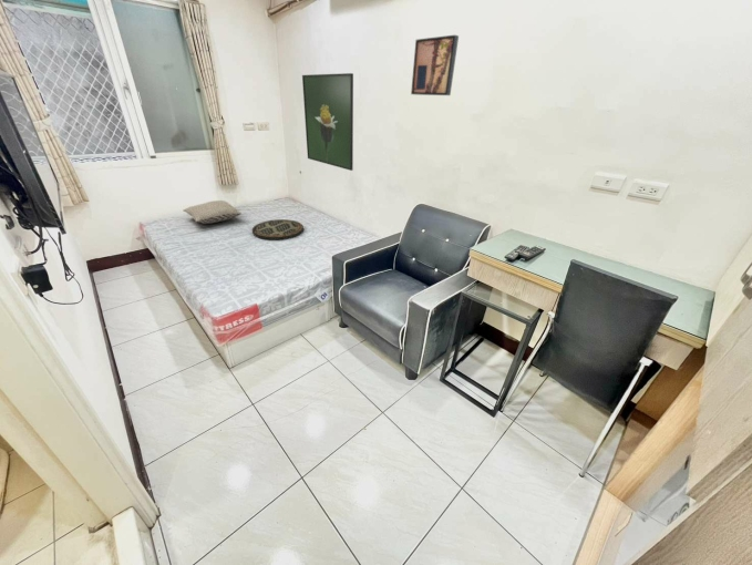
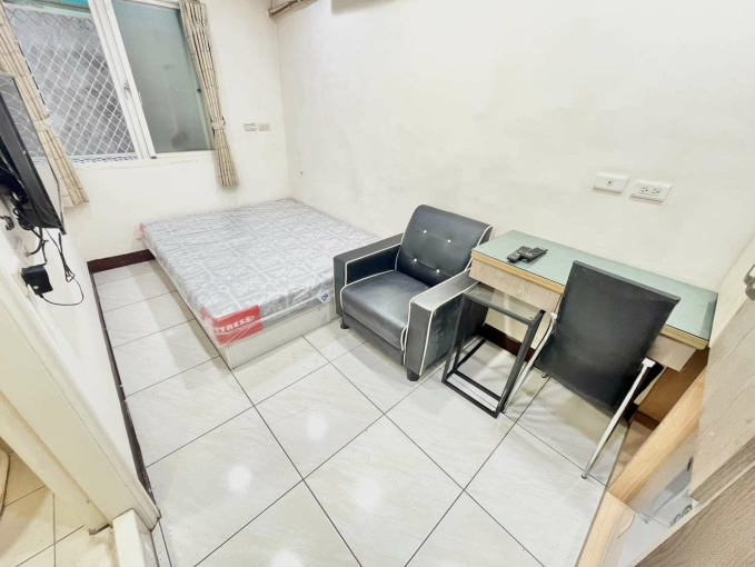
- pillow [182,199,243,225]
- wall art [410,34,460,96]
- tray [251,218,305,242]
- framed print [301,72,354,172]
